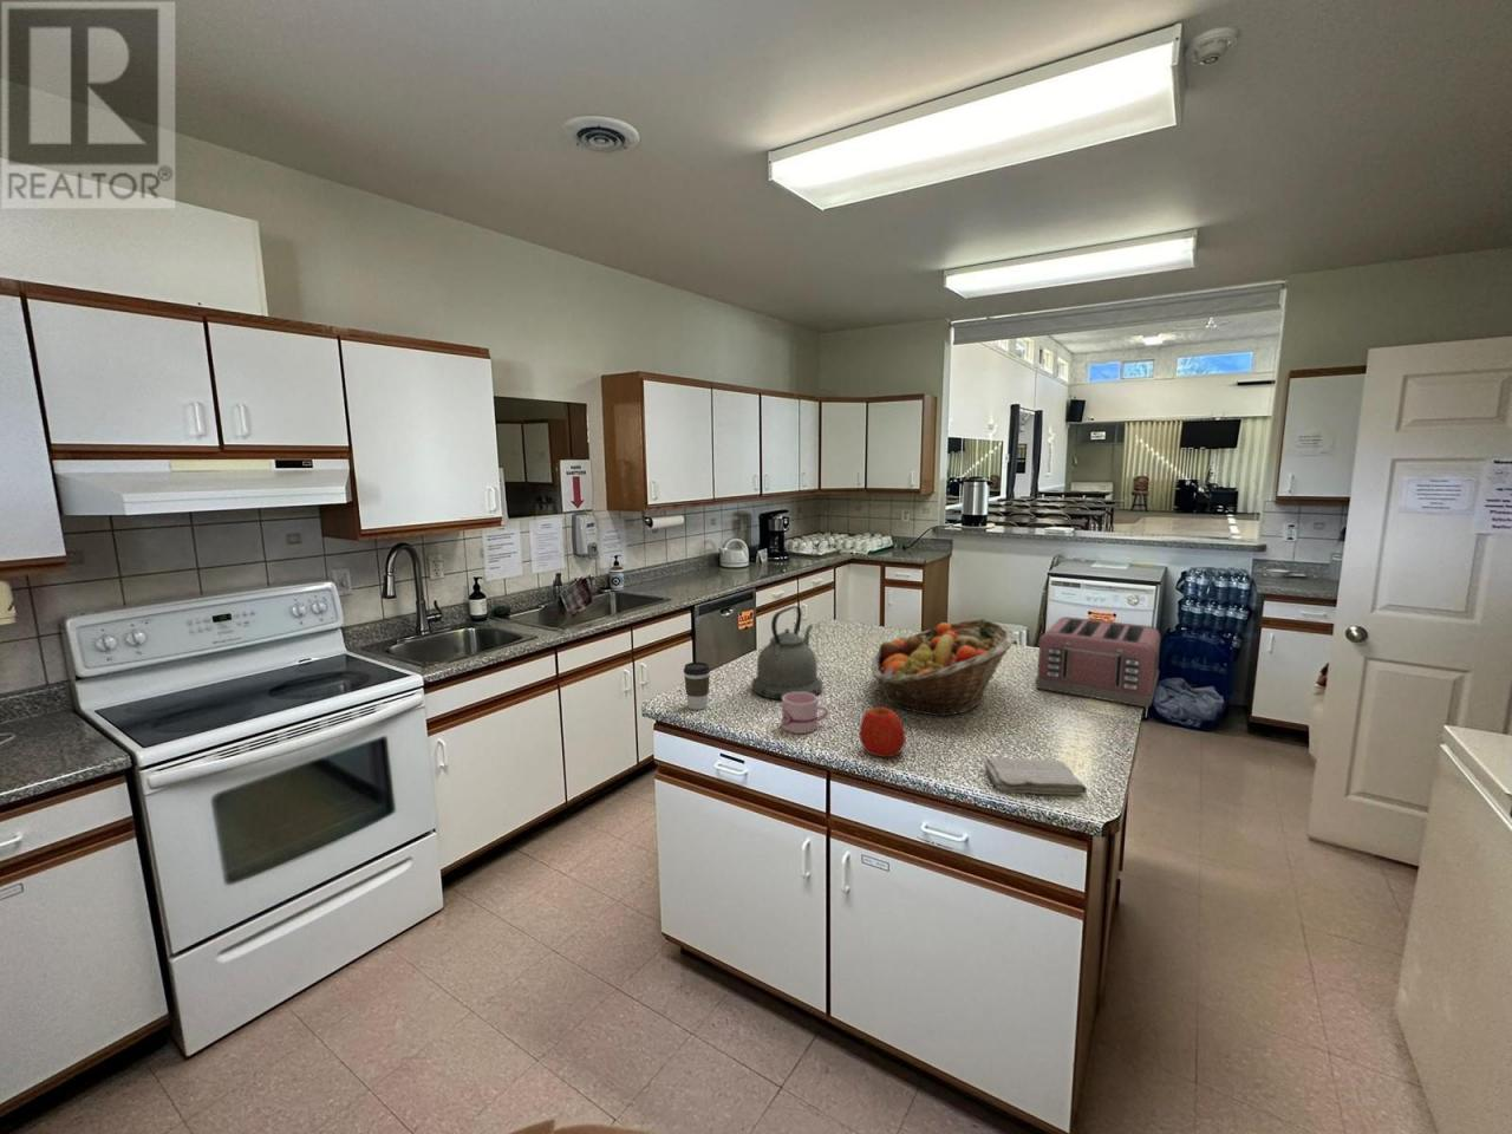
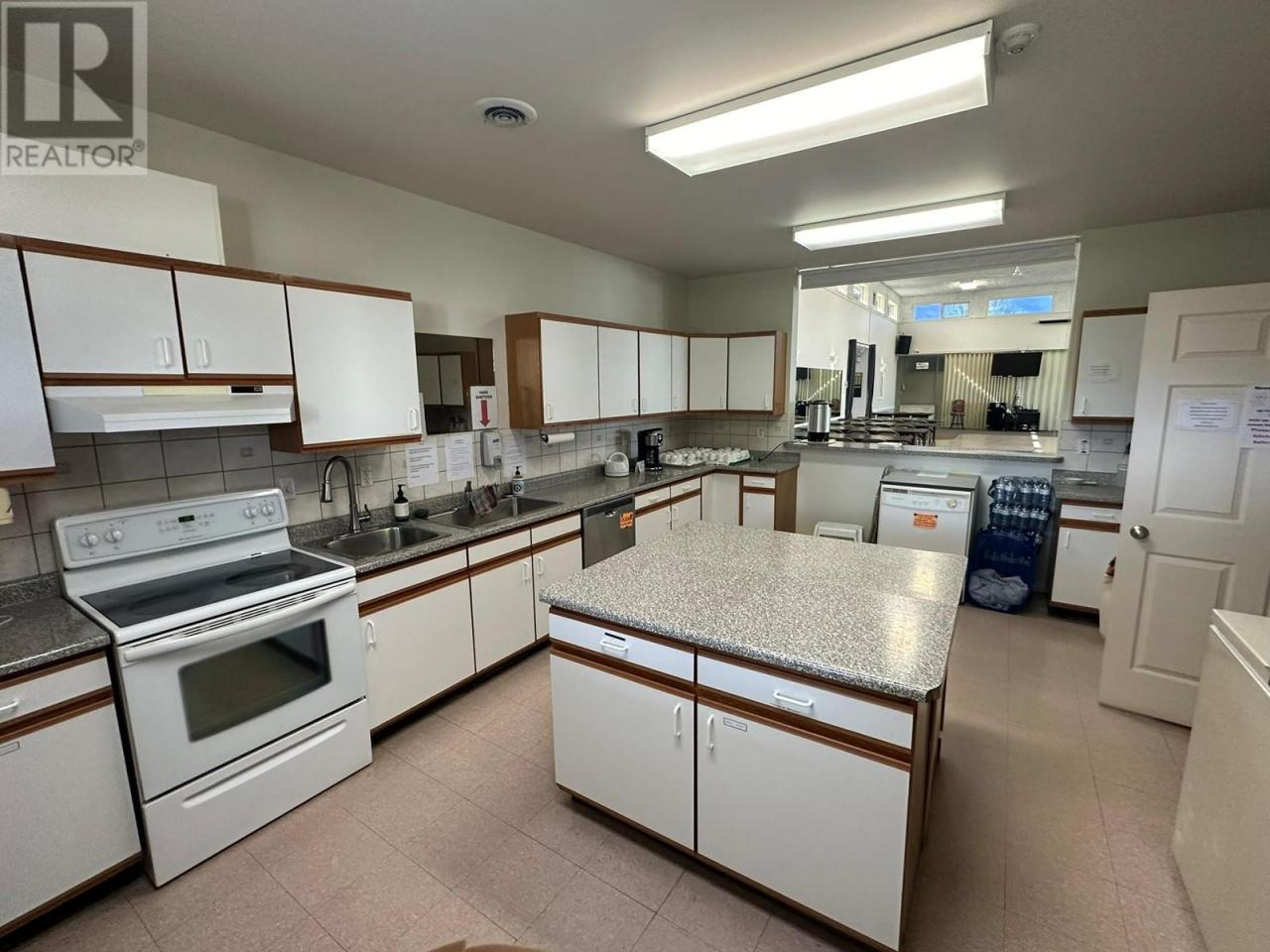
- fruit basket [870,618,1017,718]
- coffee cup [682,661,711,711]
- washcloth [983,756,1088,796]
- toaster [1033,616,1162,709]
- kettle [750,605,824,700]
- apple [857,706,907,759]
- mug [781,692,830,735]
